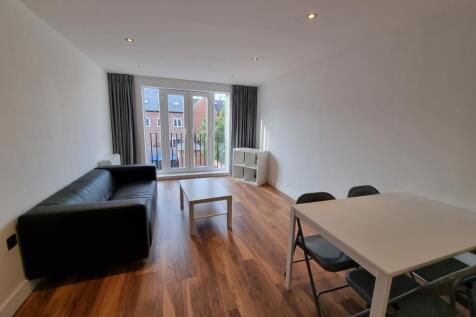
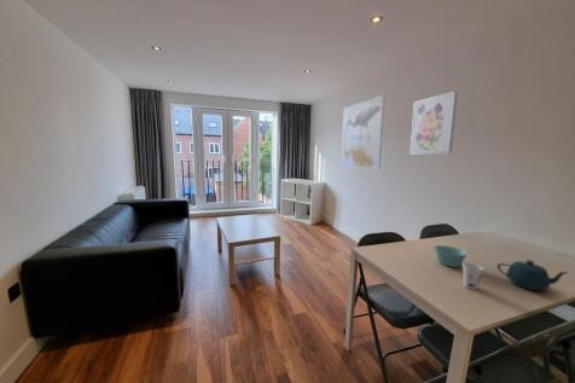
+ teapot [496,259,568,291]
+ cup [461,262,484,290]
+ wall art [410,91,459,155]
+ bowl [434,244,469,268]
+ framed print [341,94,385,169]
